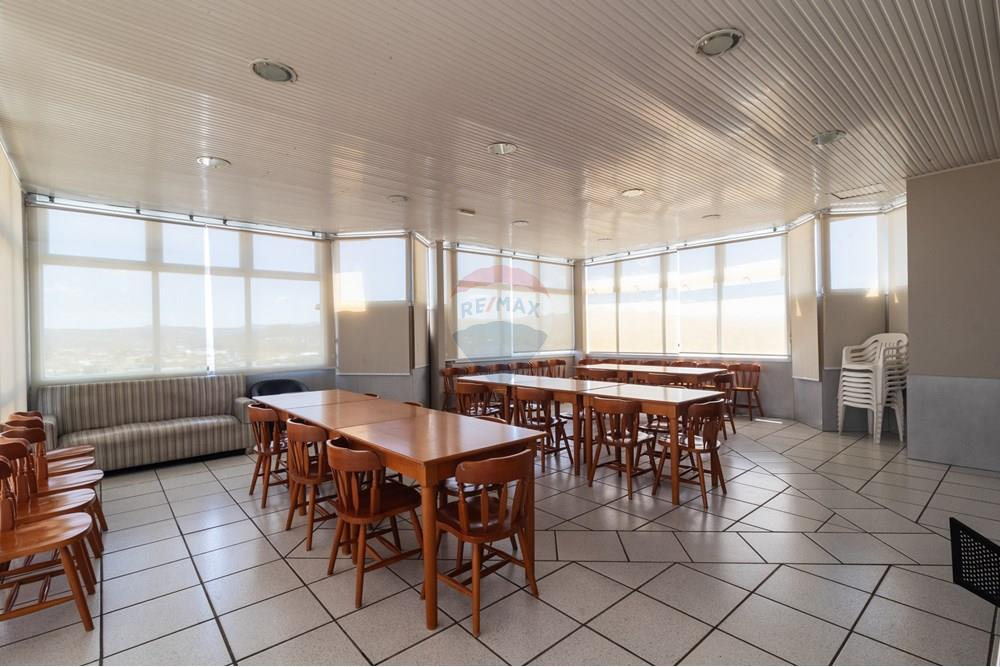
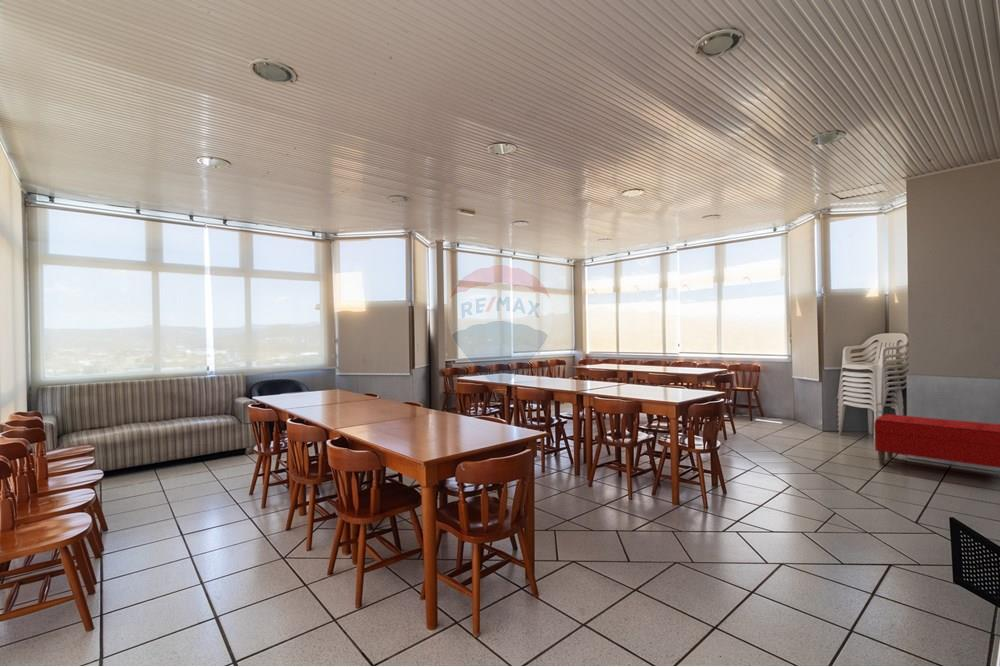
+ bench [873,413,1000,469]
